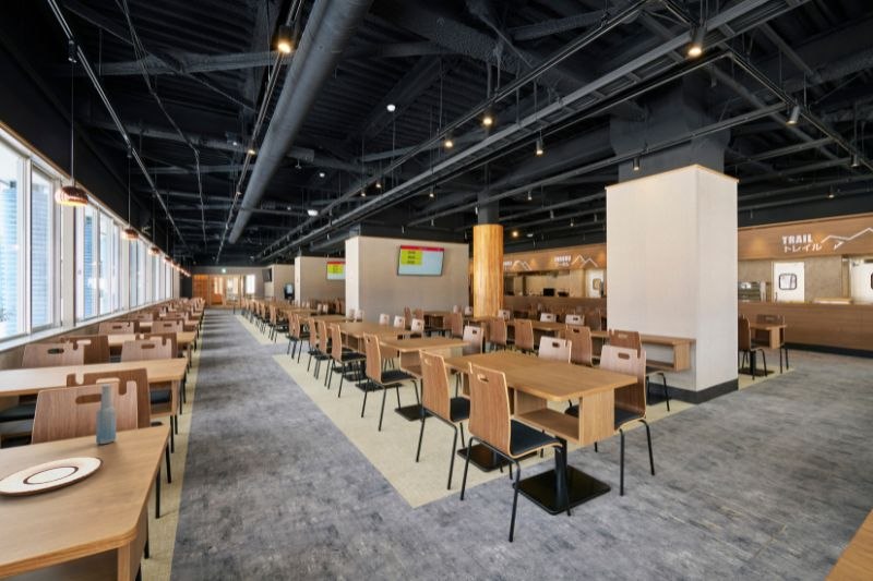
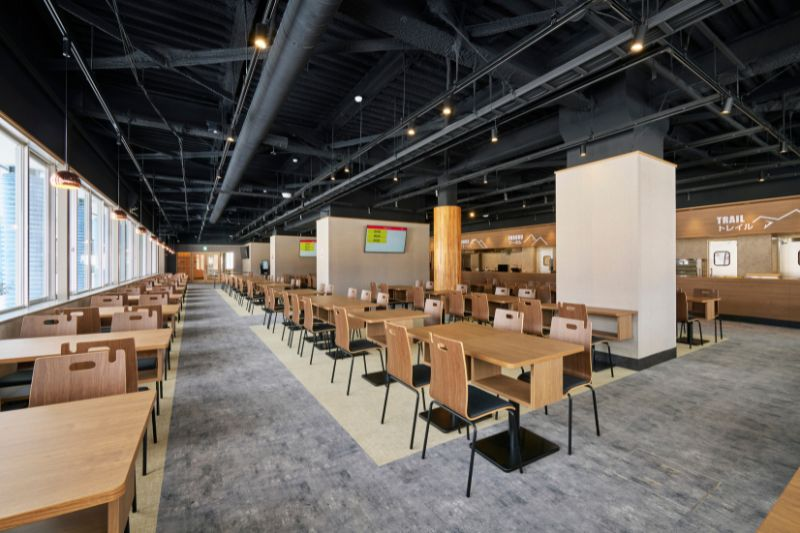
- bottle [95,384,117,445]
- plate [0,456,104,497]
